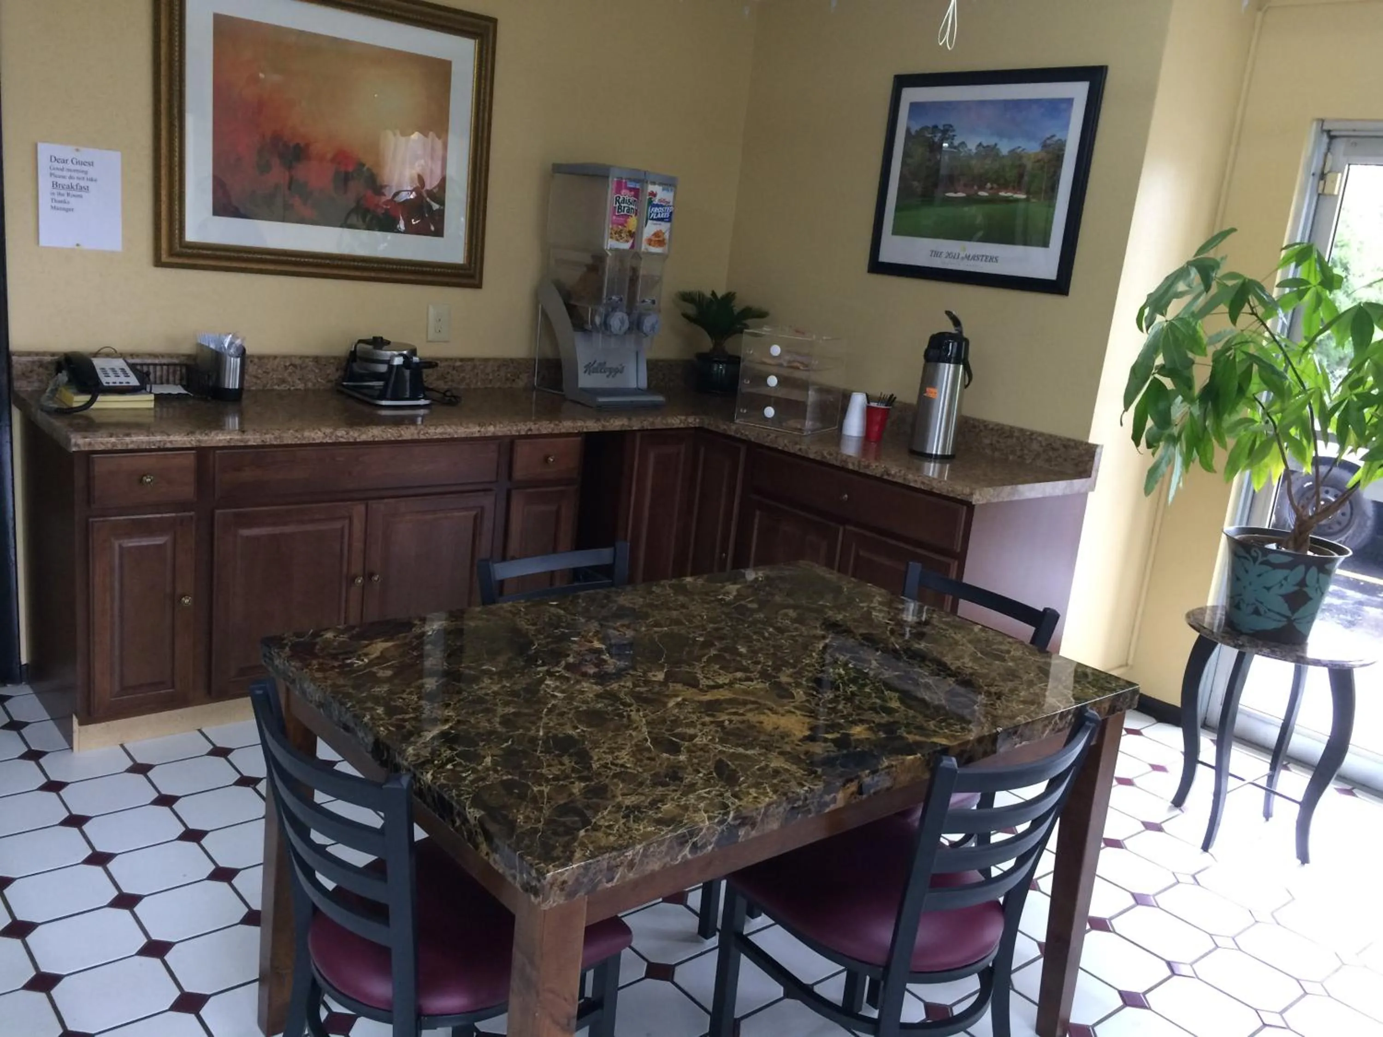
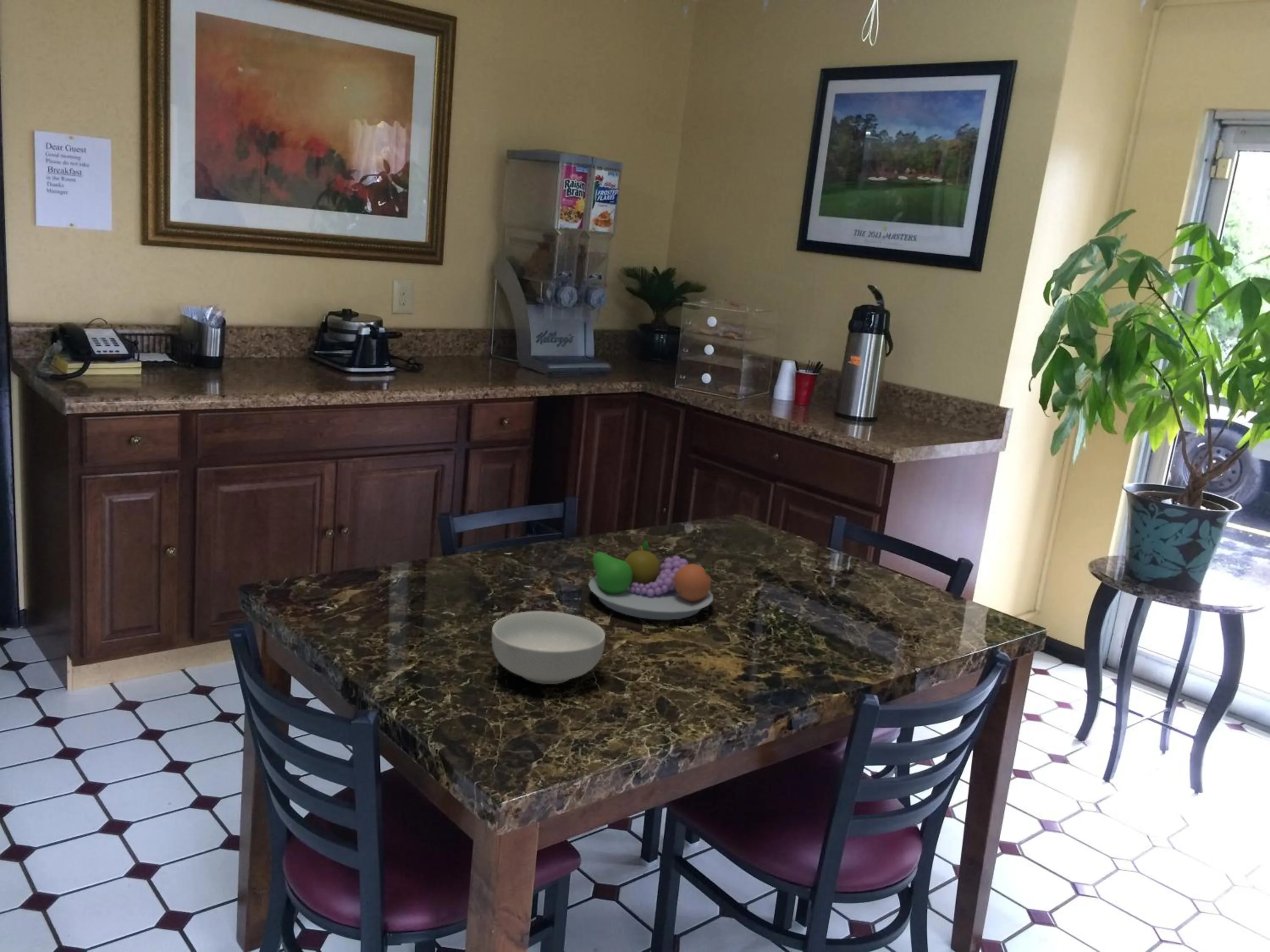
+ cereal bowl [491,611,606,685]
+ fruit bowl [585,541,713,620]
